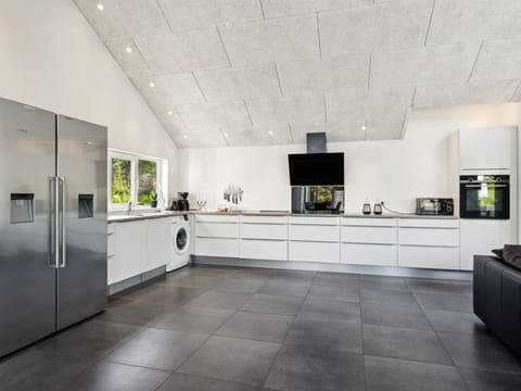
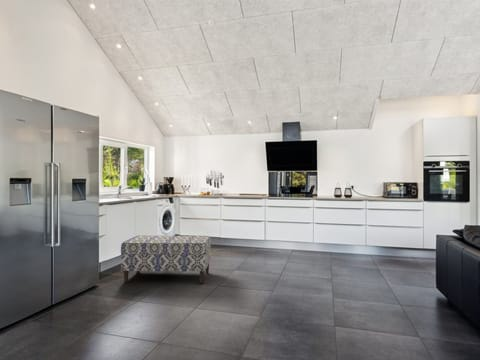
+ bench [120,235,212,284]
